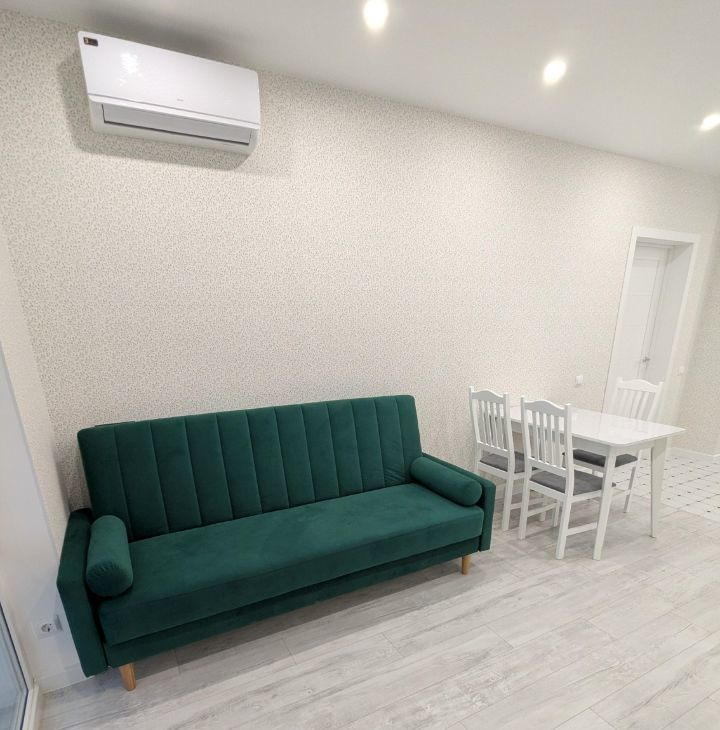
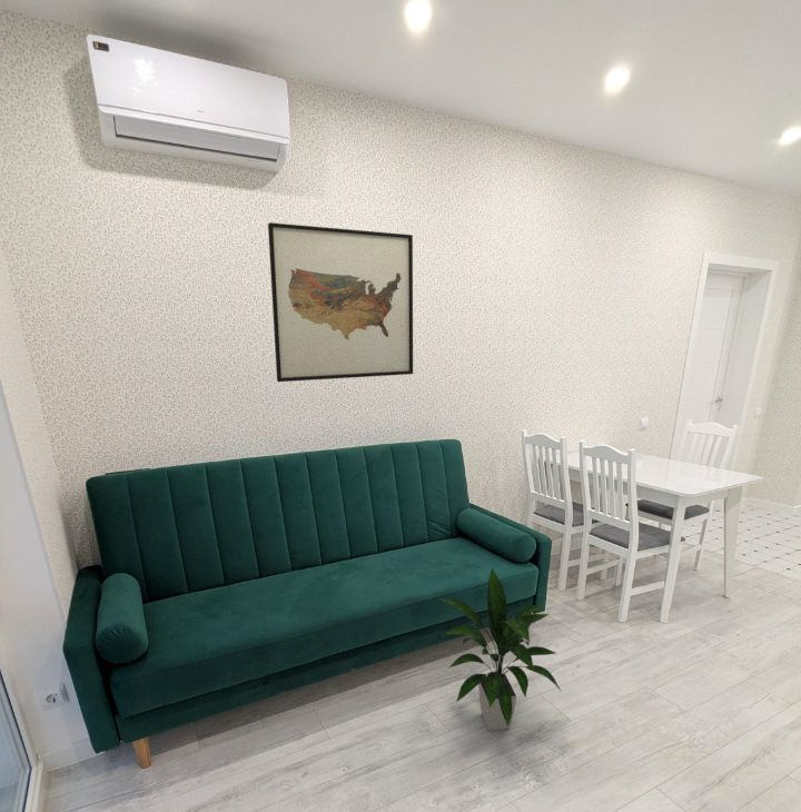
+ indoor plant [439,565,563,733]
+ wall art [267,221,414,383]
